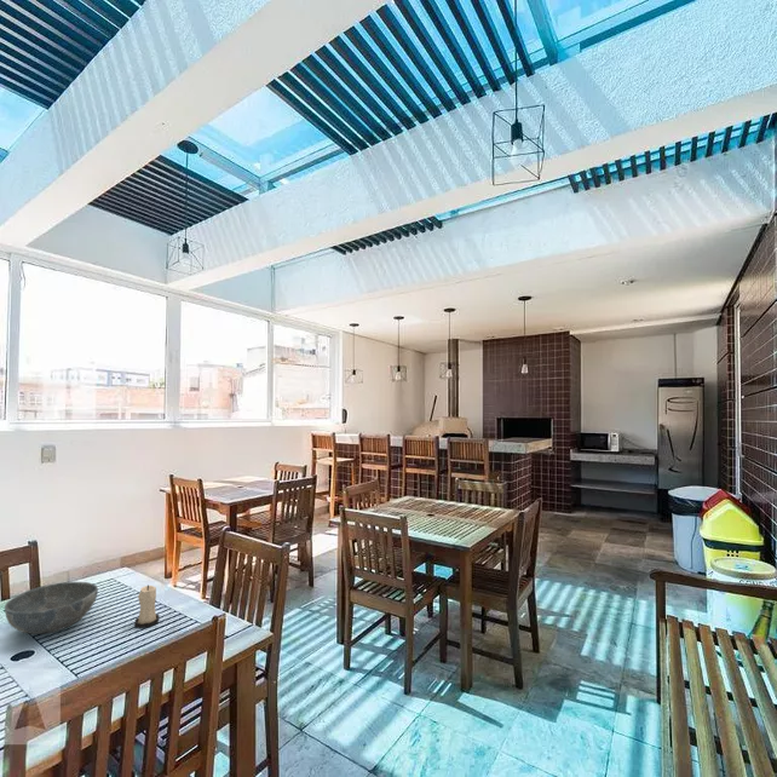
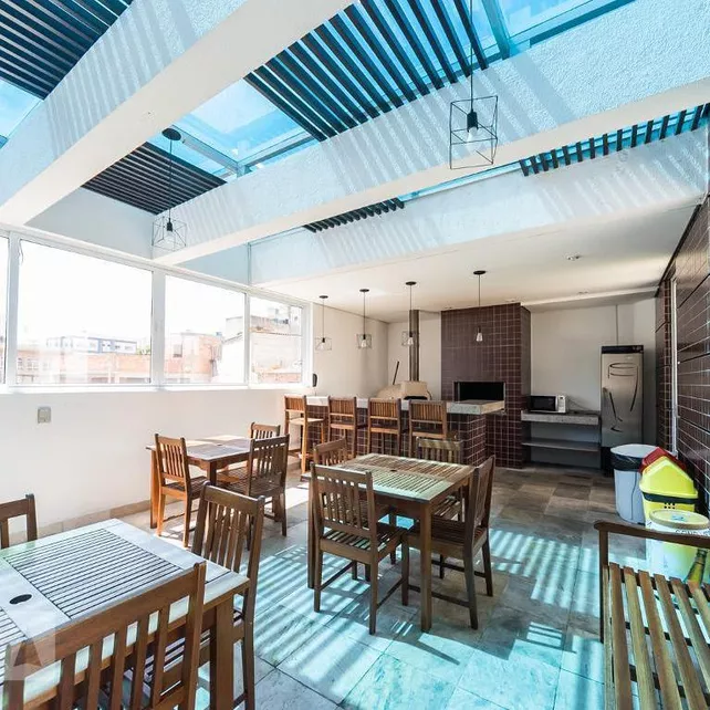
- candle [133,583,161,629]
- bowl [4,581,99,635]
